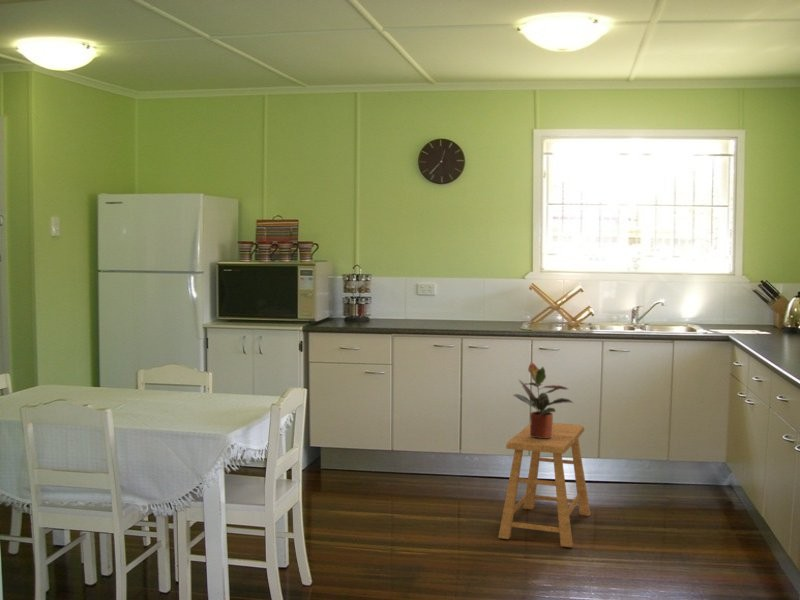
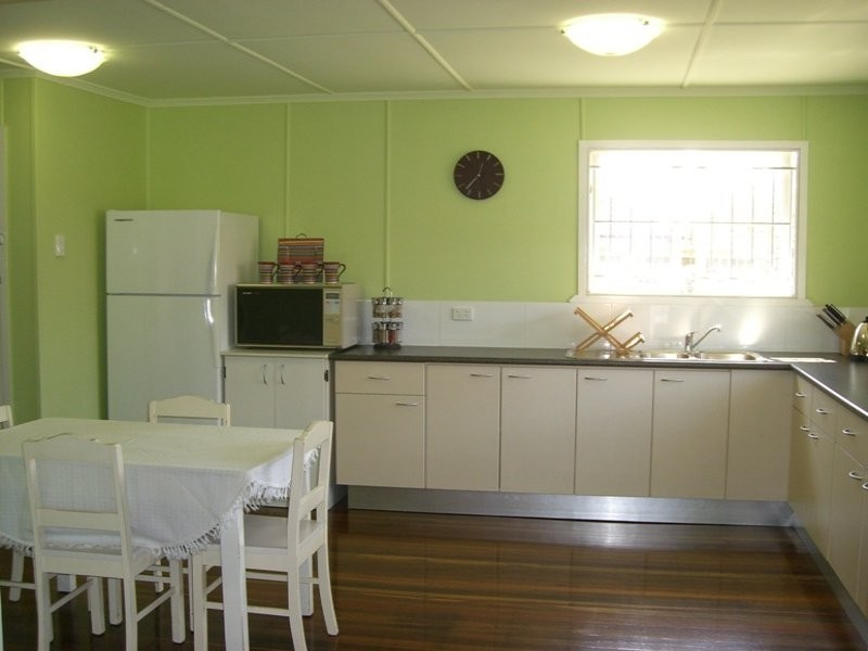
- stool [497,422,591,548]
- potted plant [512,361,575,438]
